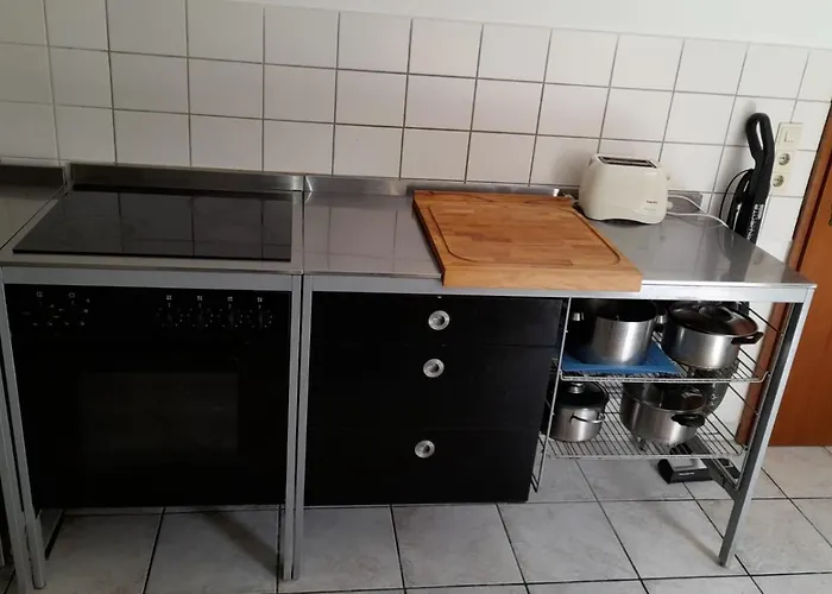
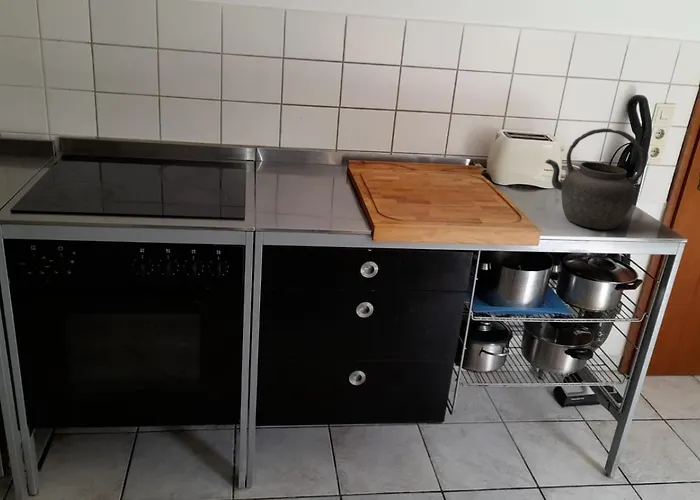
+ kettle [543,127,647,230]
